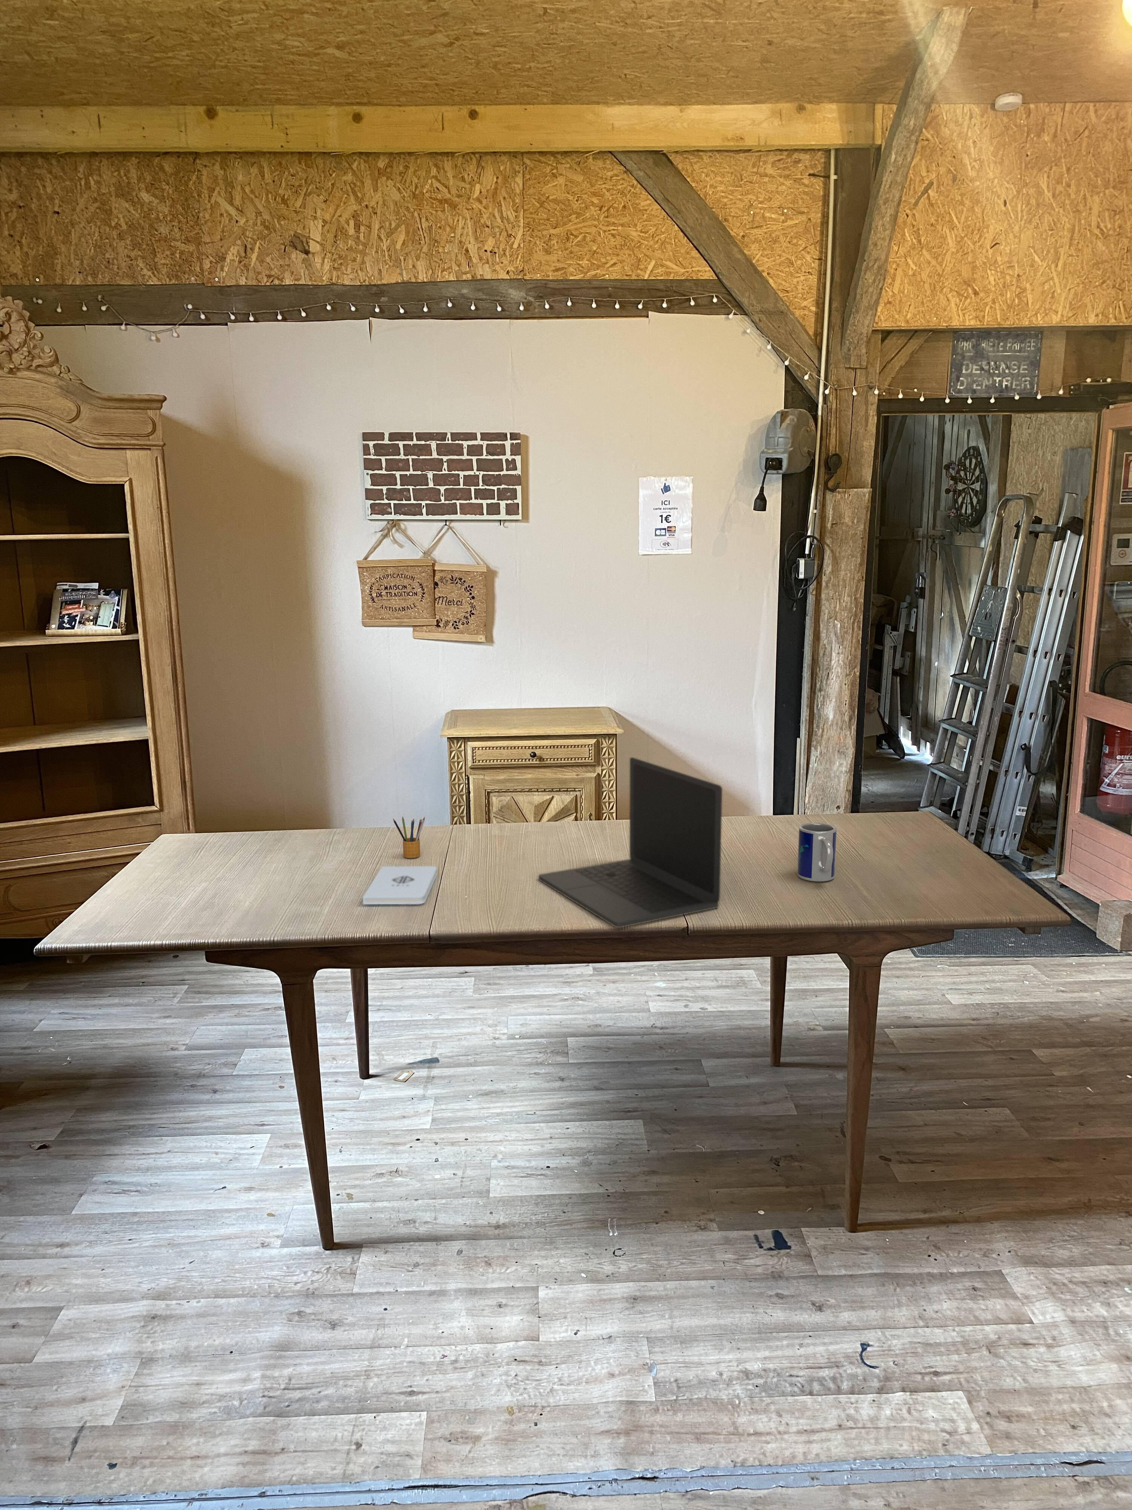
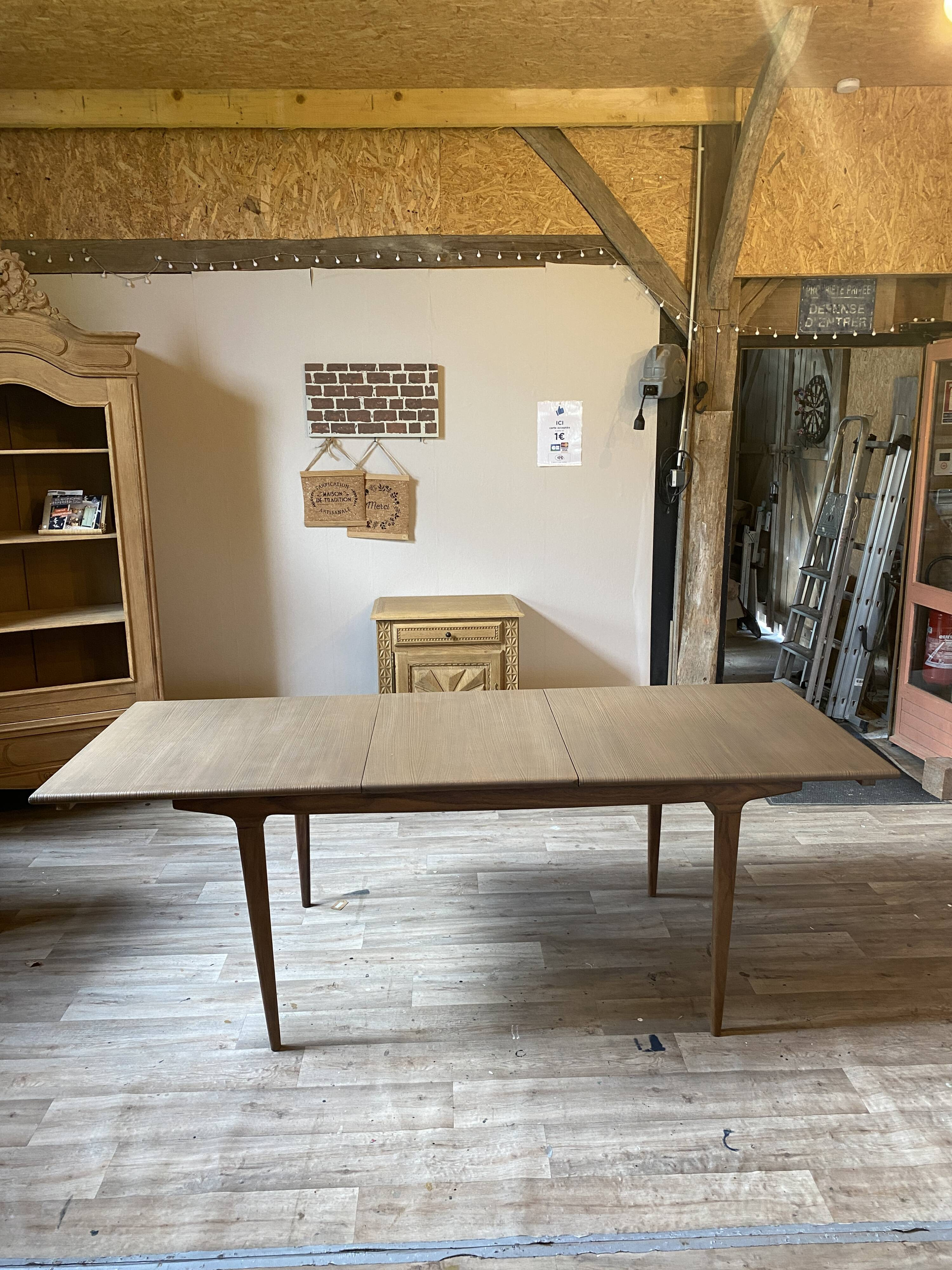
- laptop [539,757,723,929]
- pencil box [392,816,426,858]
- notepad [363,866,438,905]
- mug [797,823,837,882]
